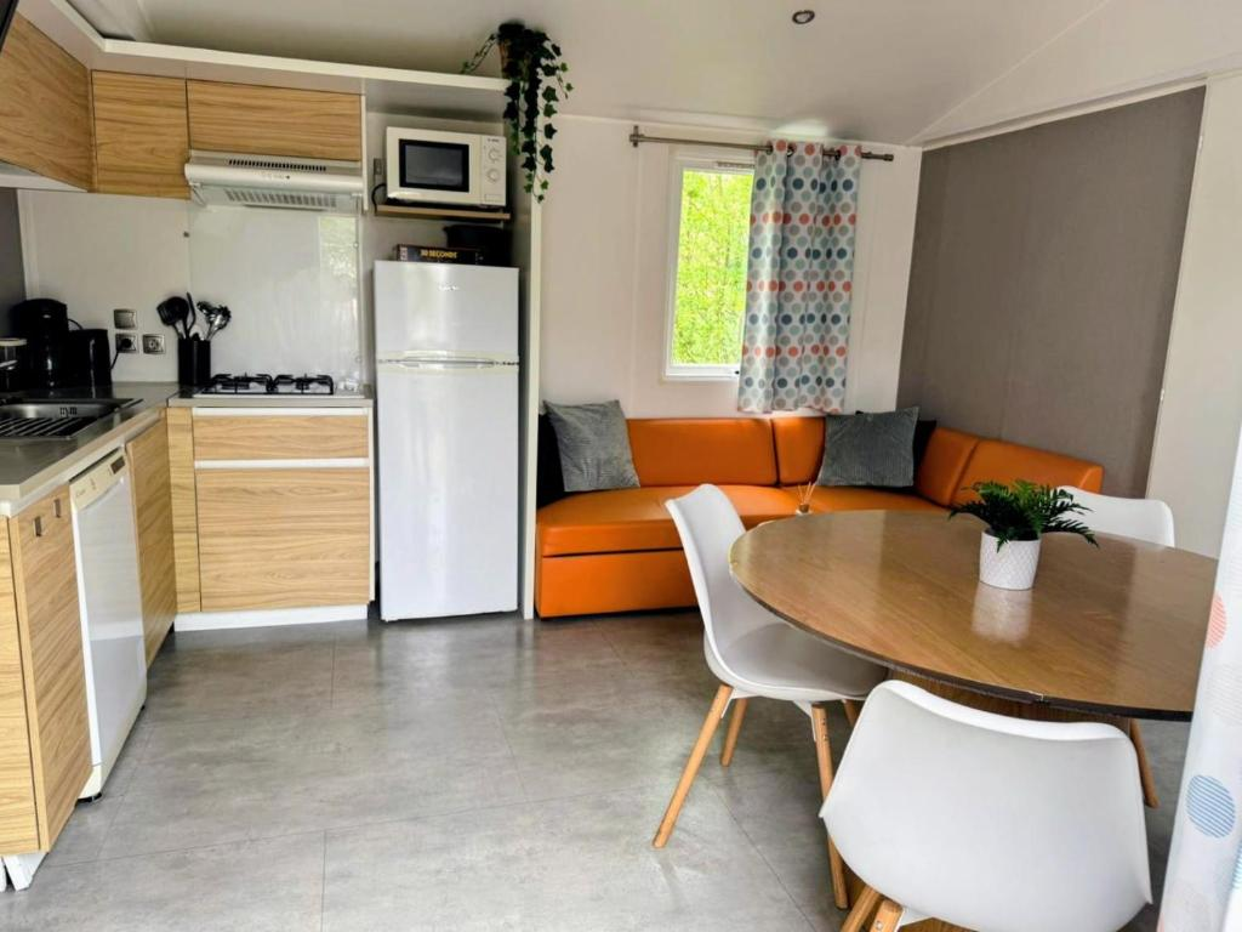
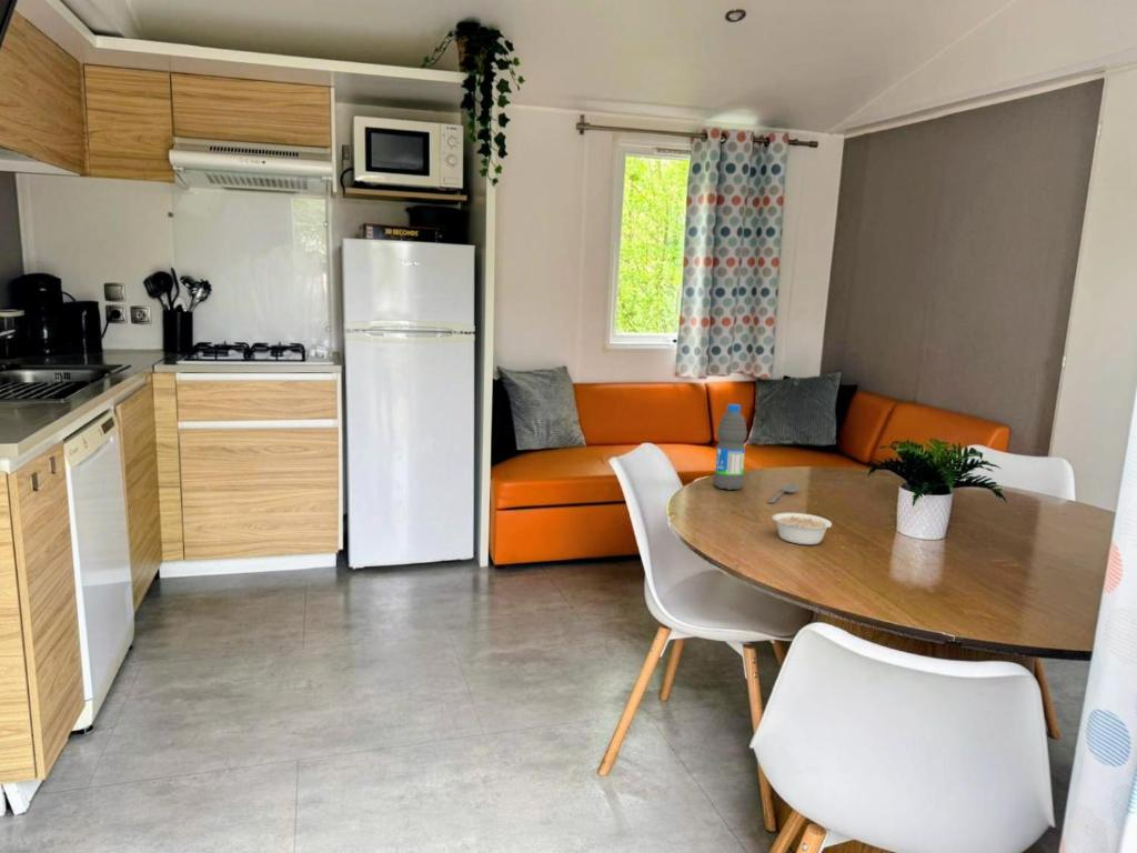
+ spoon [767,483,798,504]
+ water bottle [712,403,748,491]
+ legume [771,512,833,545]
